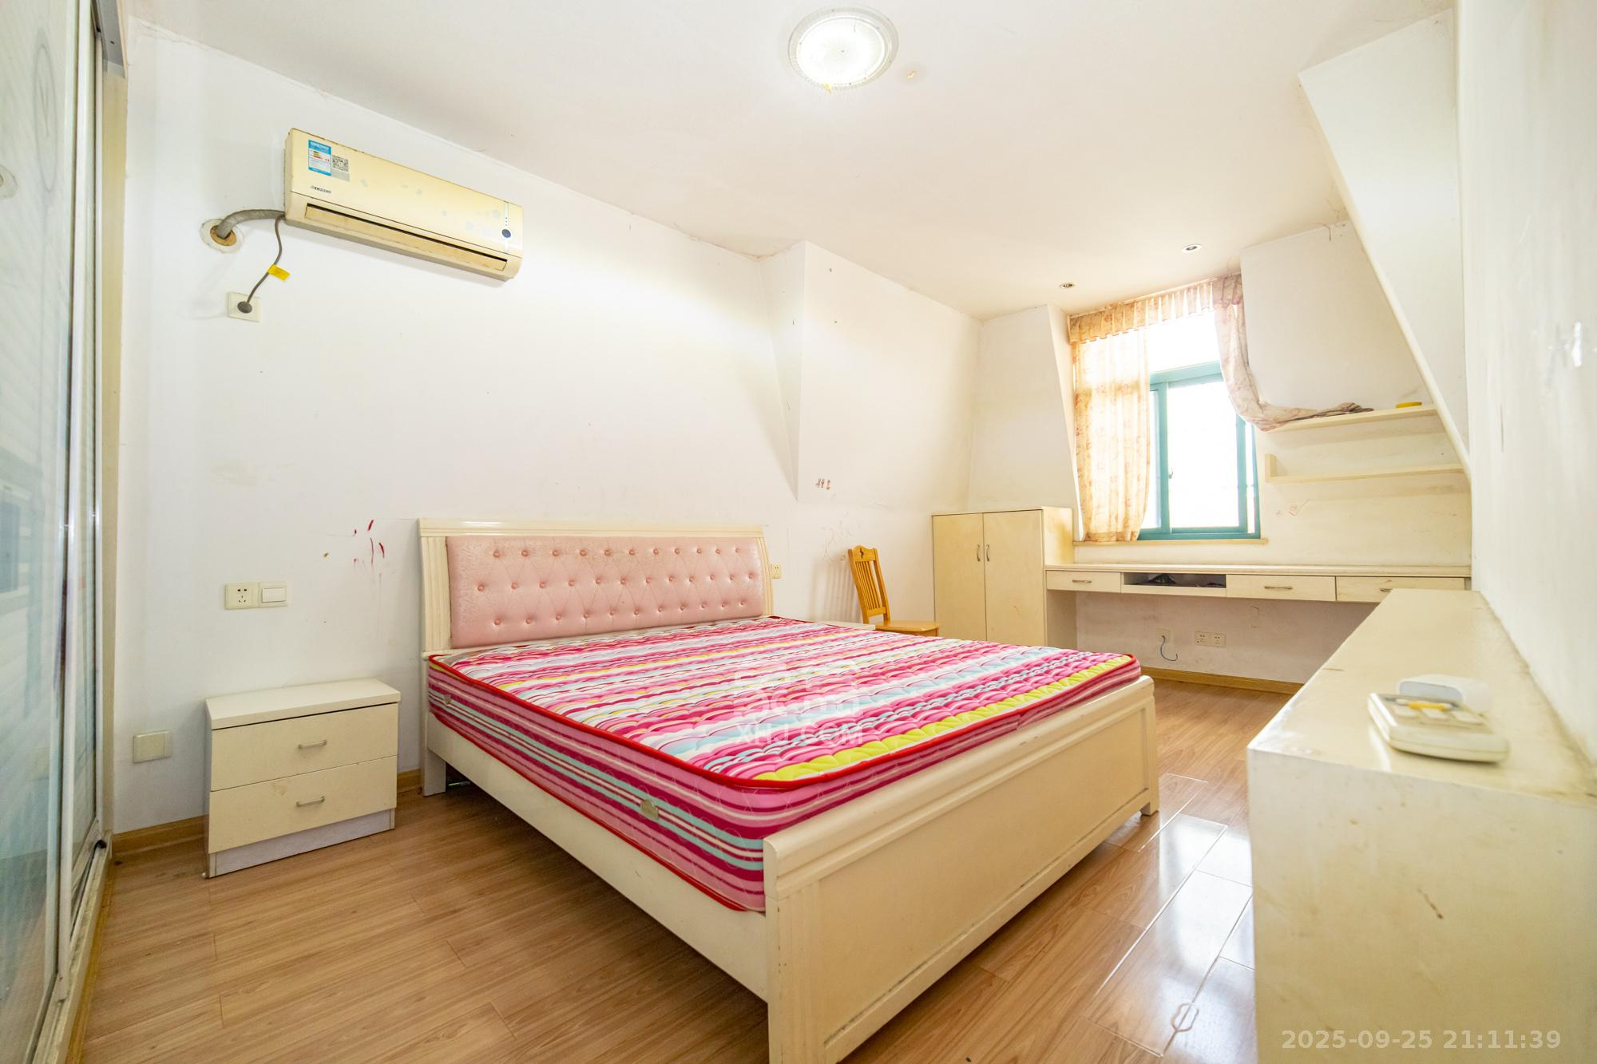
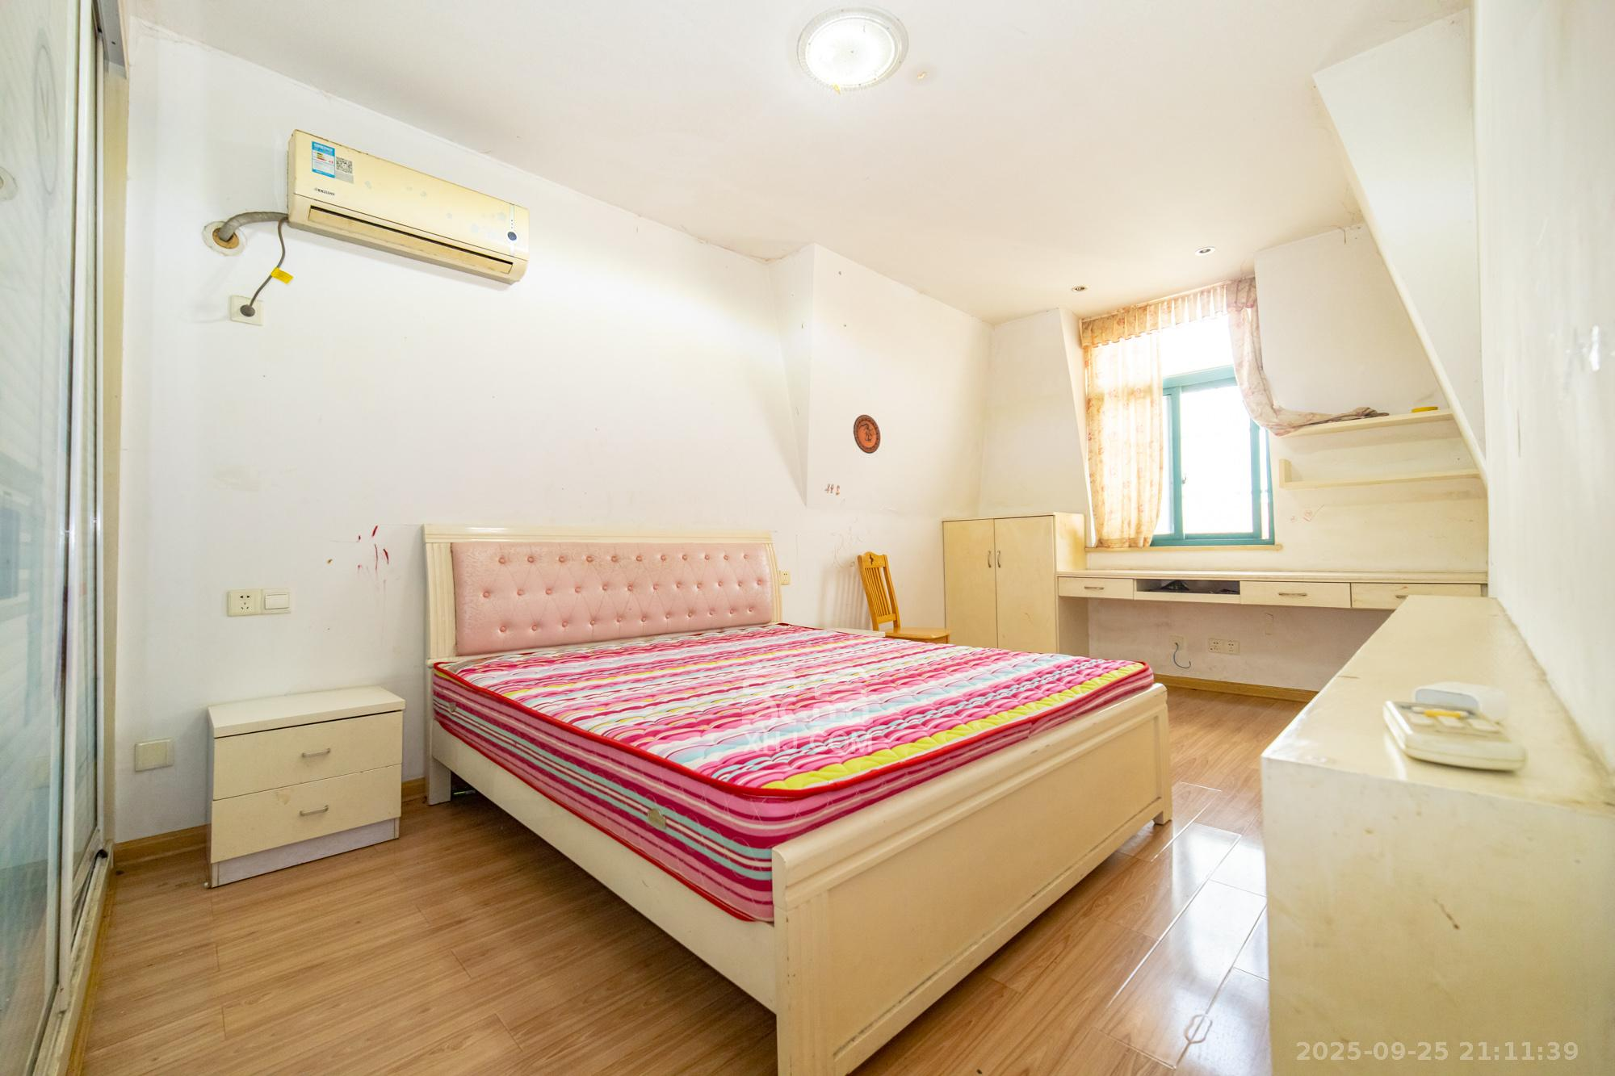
+ decorative plate [853,414,881,454]
